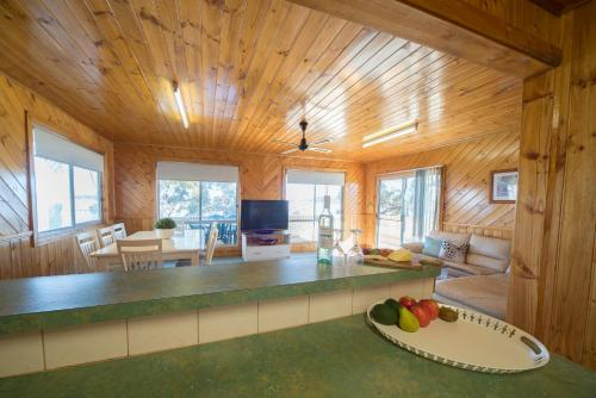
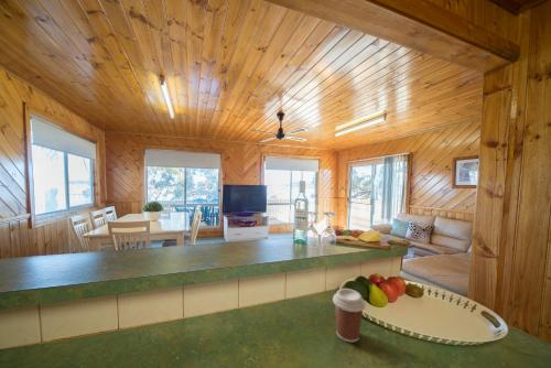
+ coffee cup [332,288,367,344]
